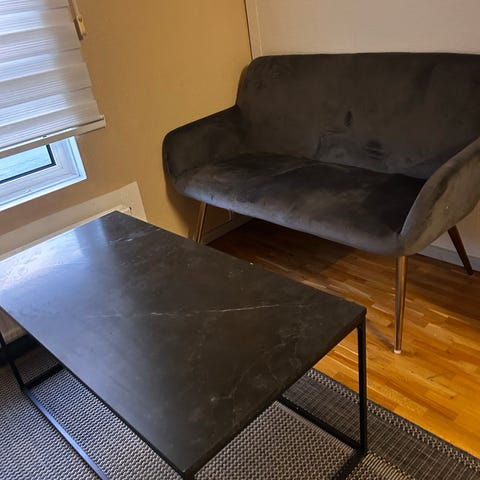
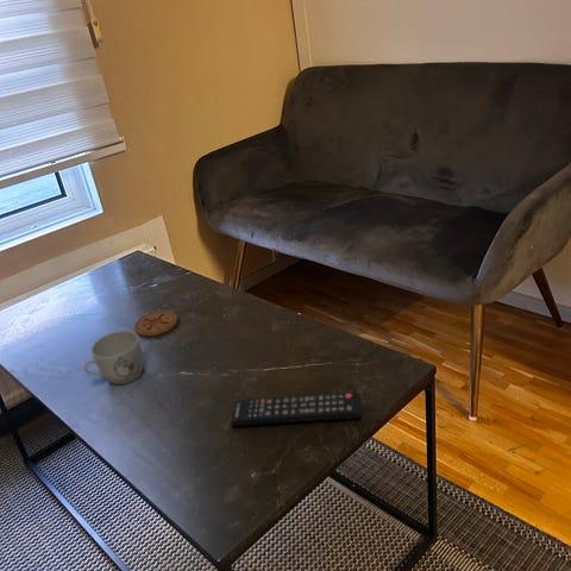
+ remote control [230,391,363,427]
+ mug [83,330,145,385]
+ coaster [133,309,178,338]
